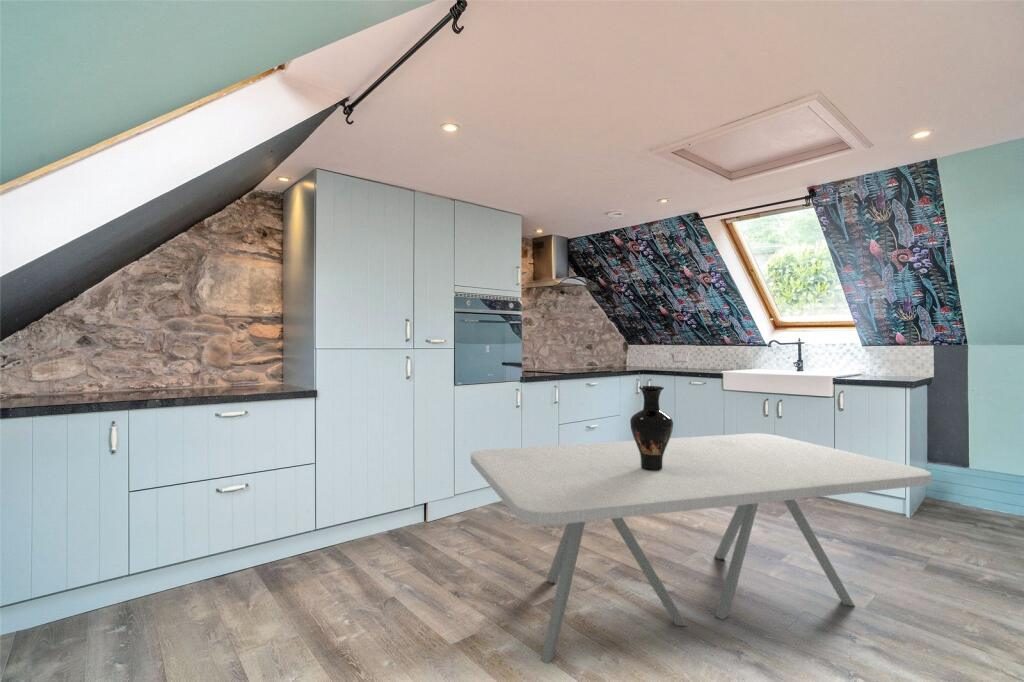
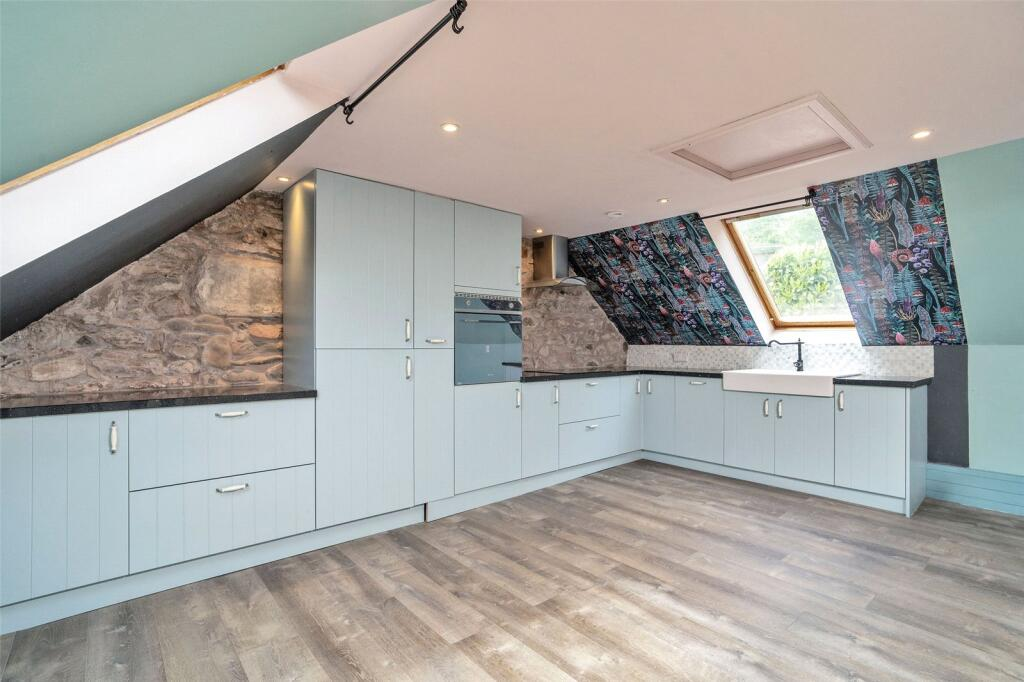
- vase [629,385,674,471]
- dining table [470,432,933,664]
